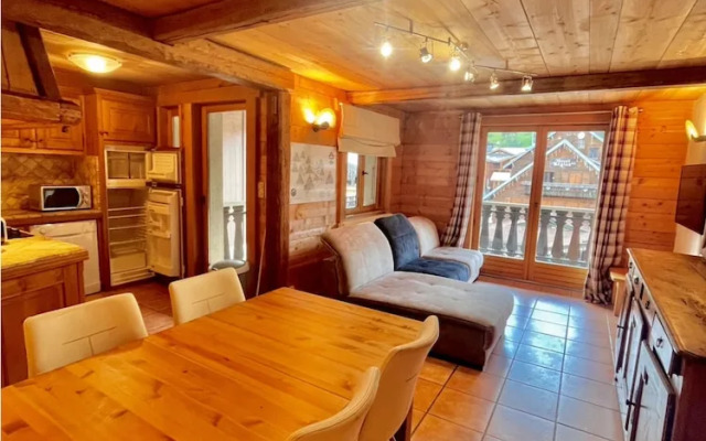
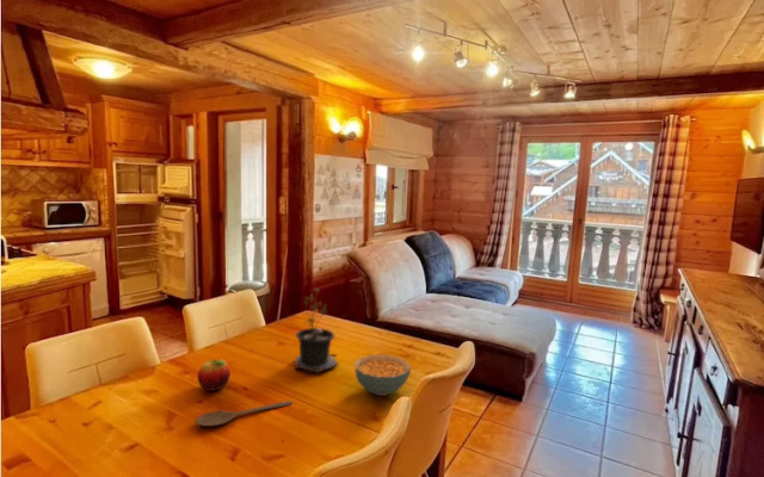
+ fruit [196,358,232,392]
+ potted plant [294,287,339,374]
+ cereal bowl [353,354,412,397]
+ wooden spoon [195,399,294,427]
